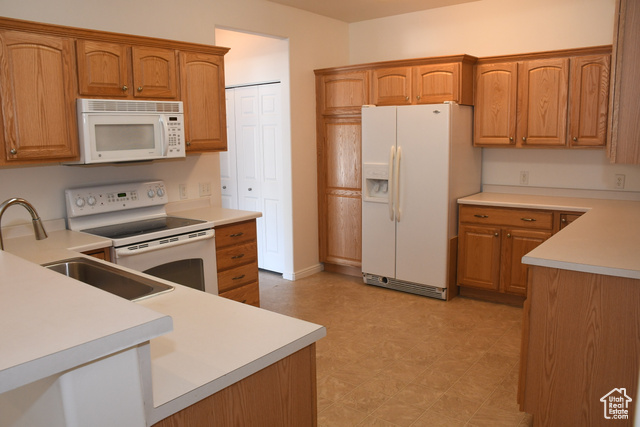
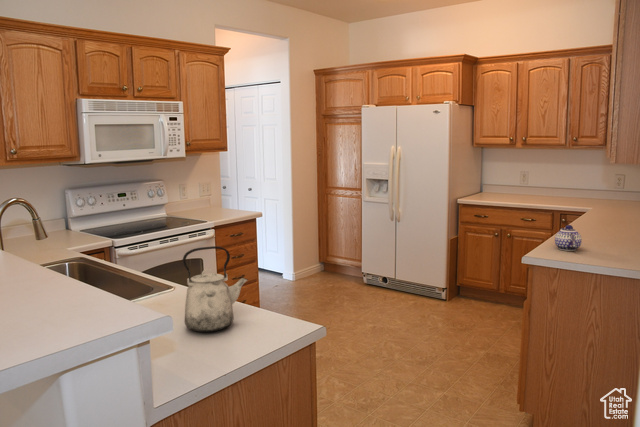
+ teapot [554,224,583,252]
+ kettle [182,245,249,333]
